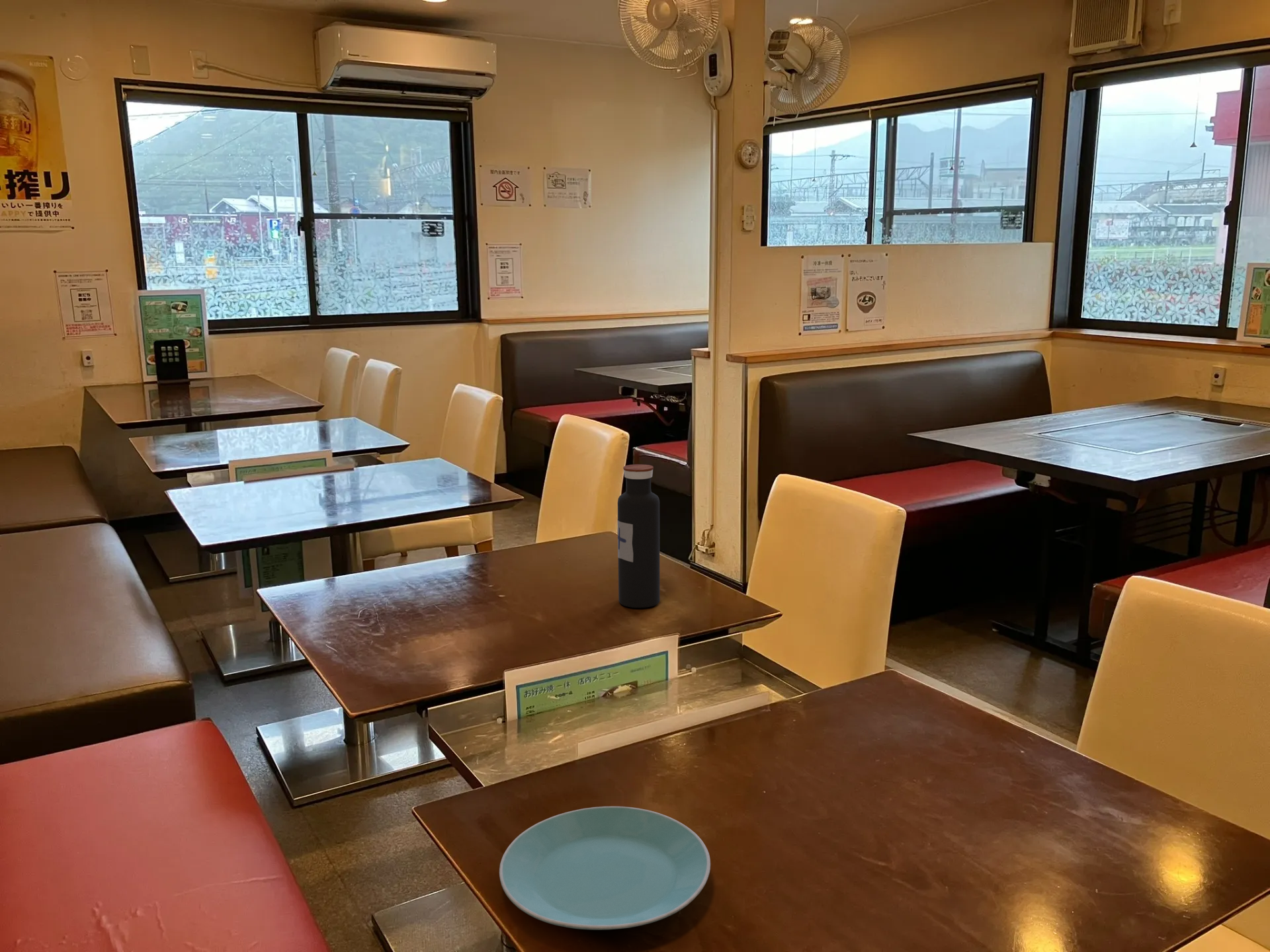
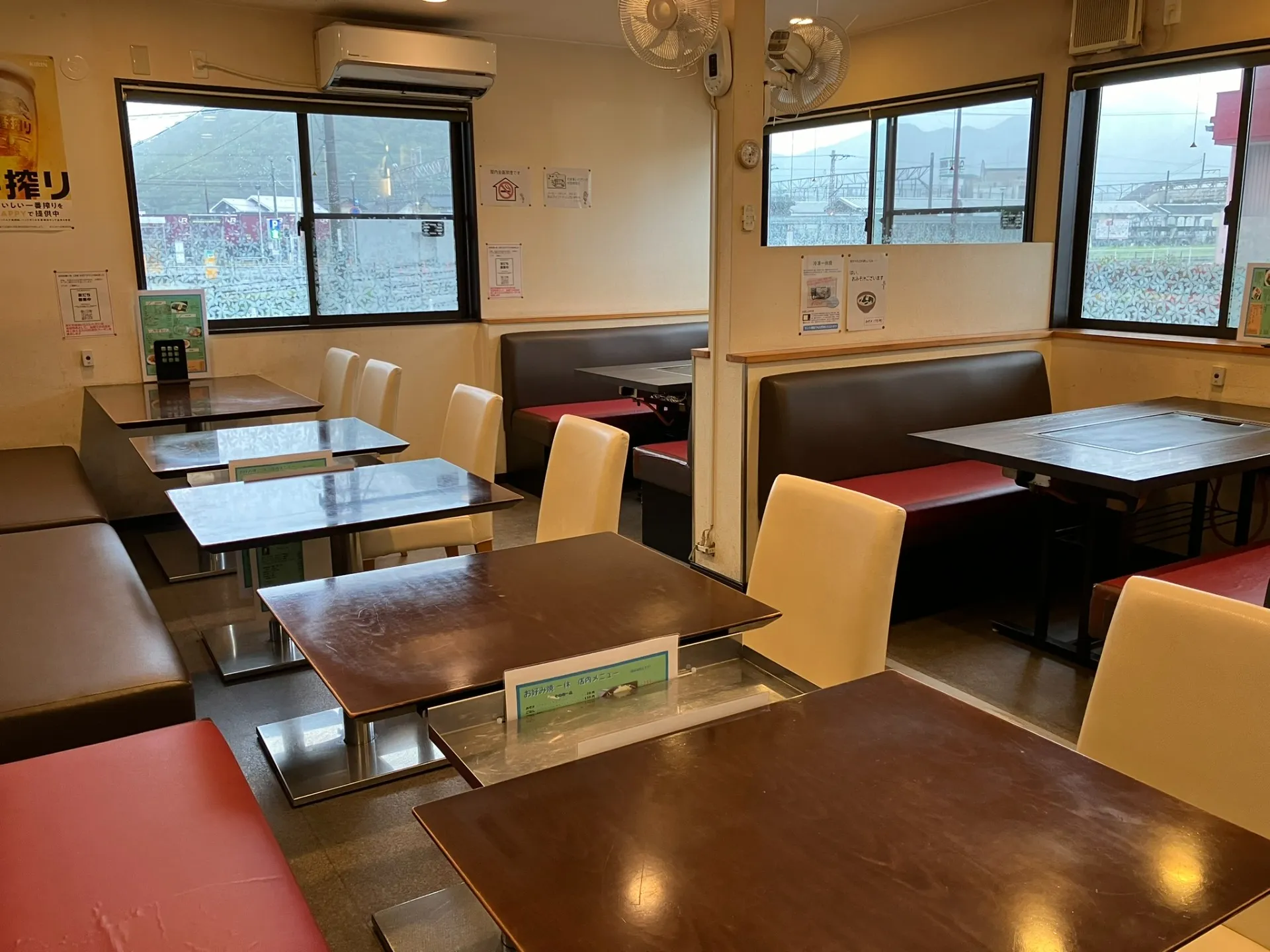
- water bottle [616,463,661,608]
- plate [499,806,711,931]
